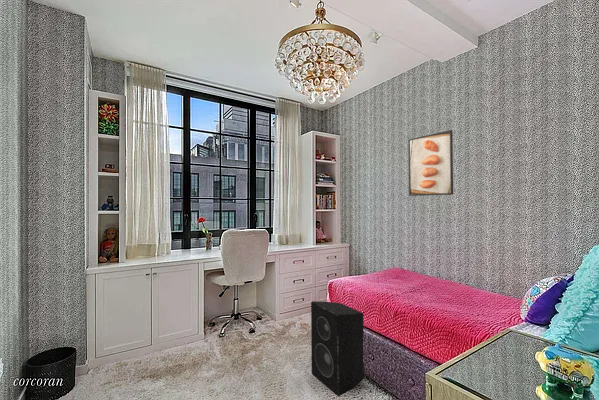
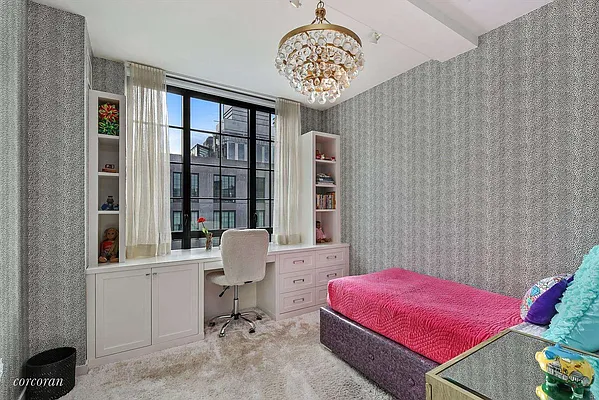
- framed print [407,129,454,197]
- speaker [310,300,365,397]
